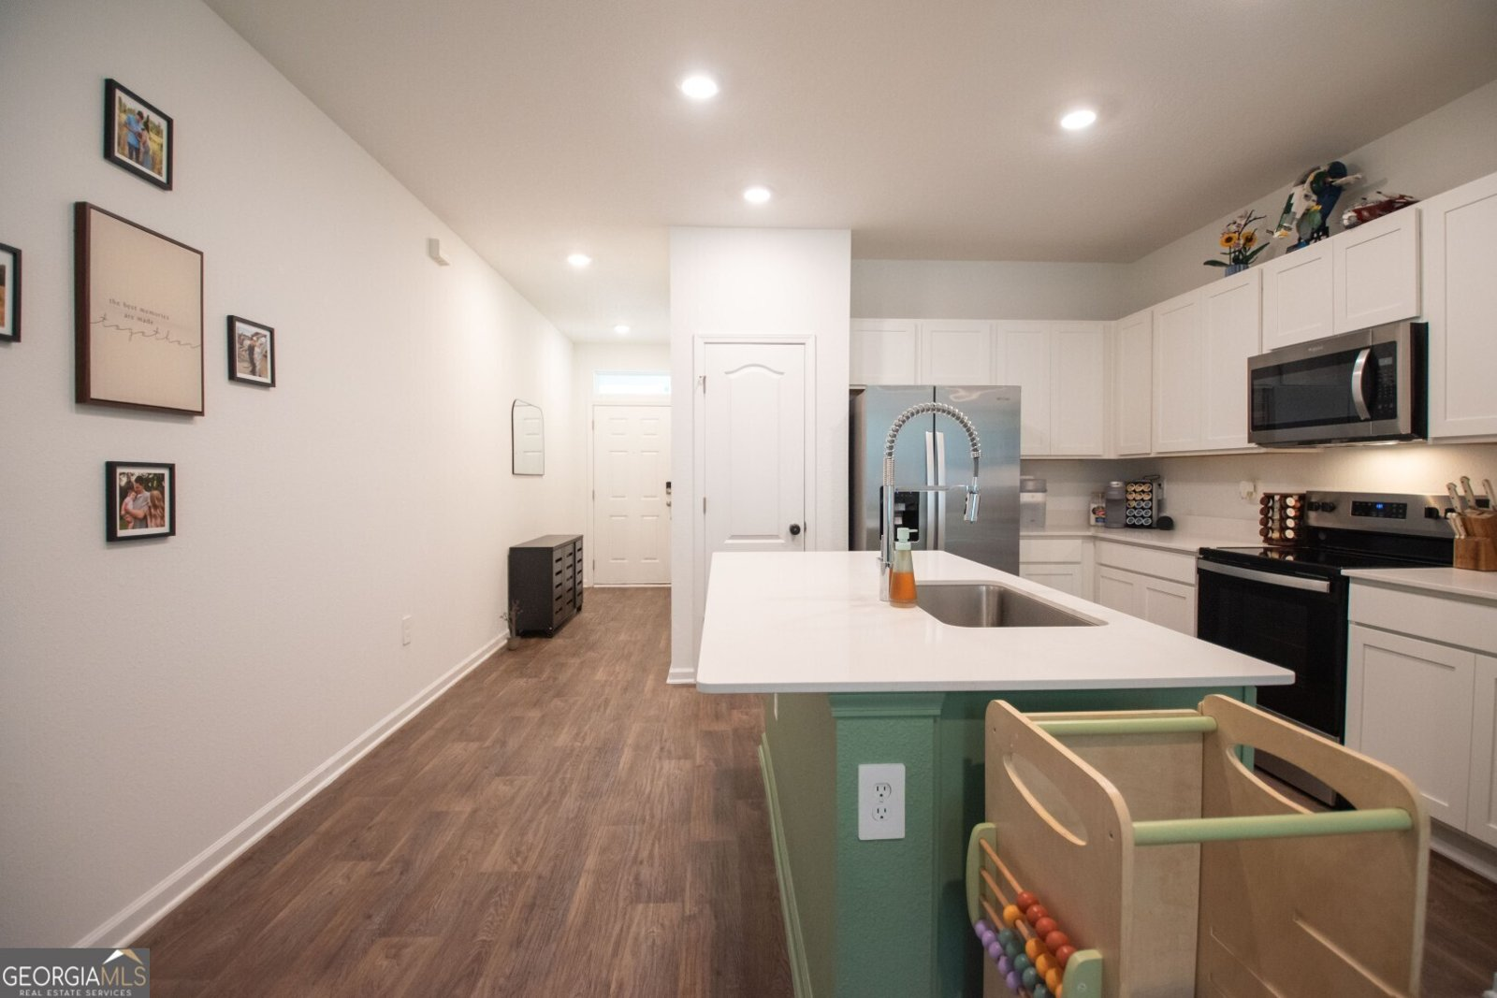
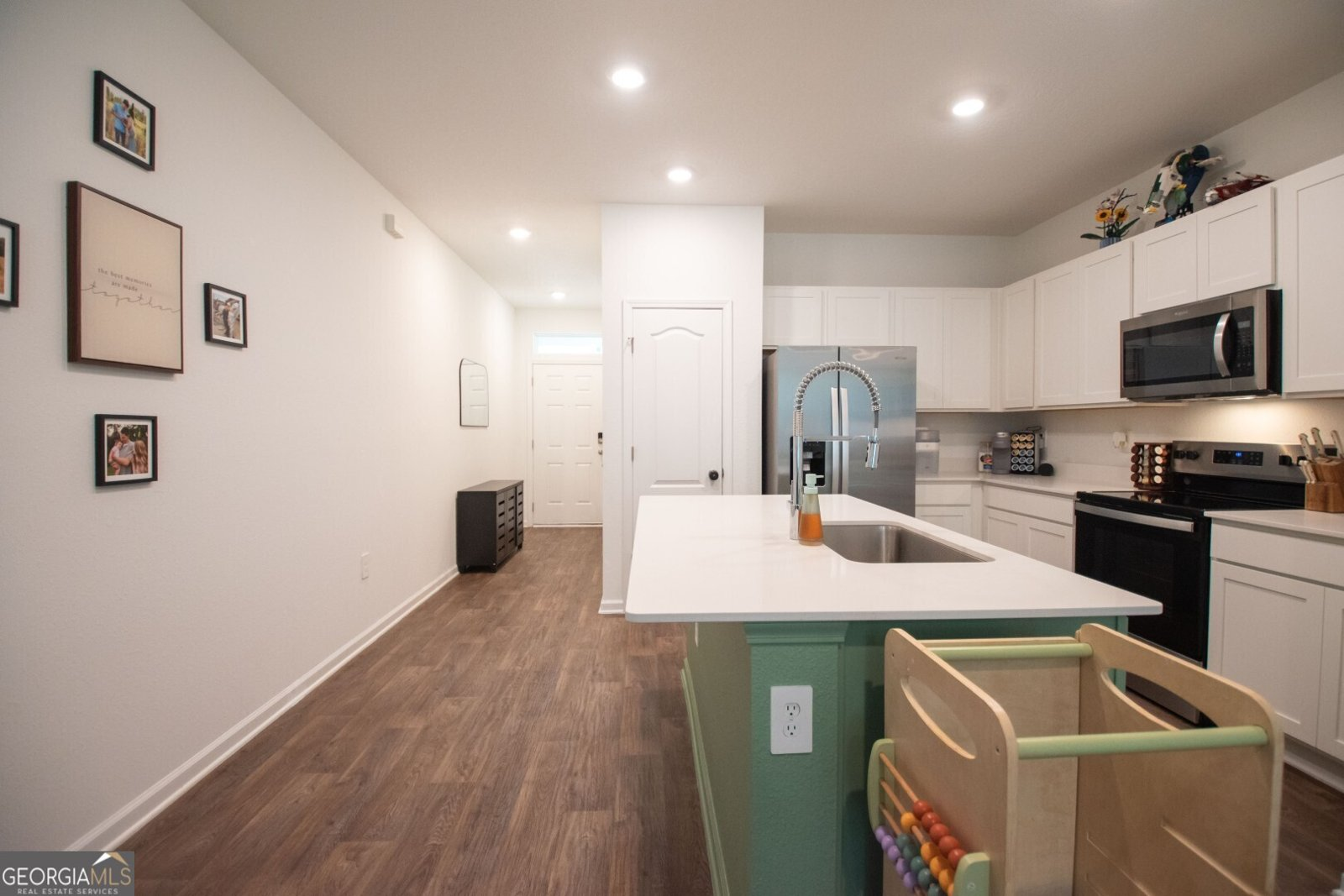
- decorative plant [499,598,524,654]
